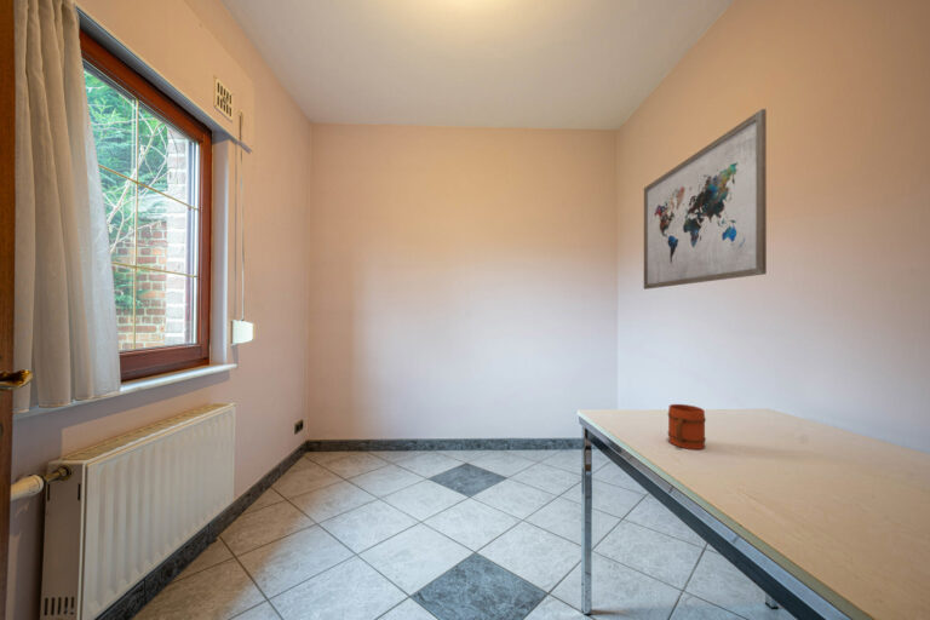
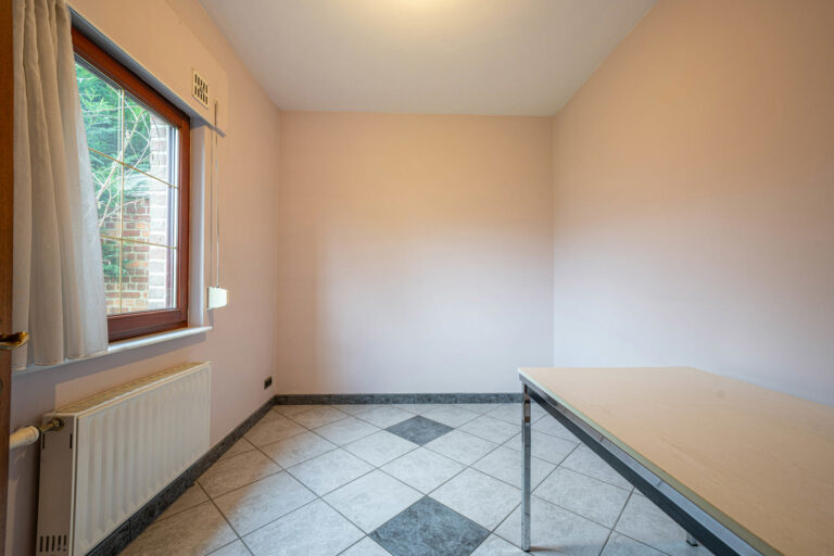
- wall art [643,108,768,291]
- mug [667,403,707,450]
